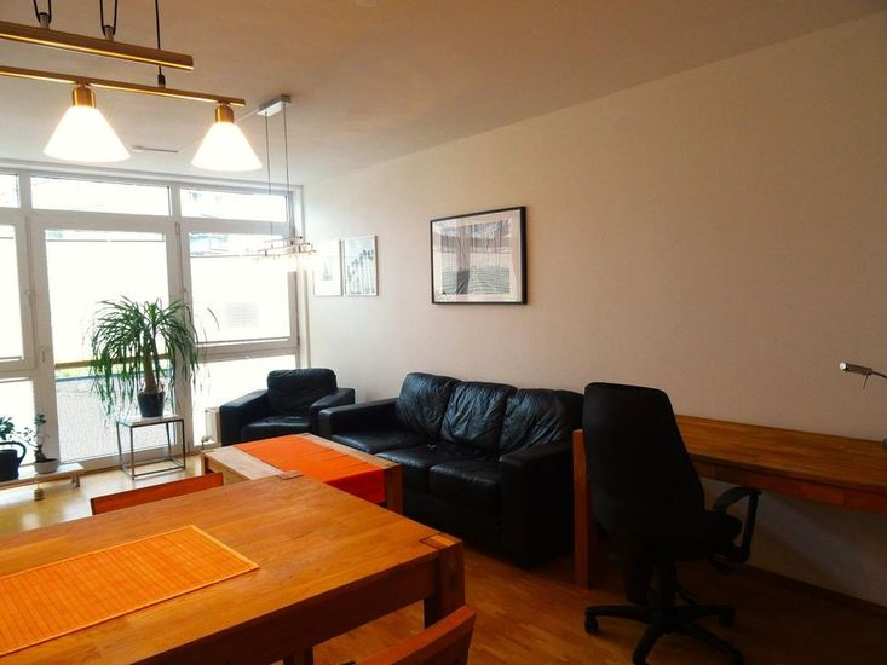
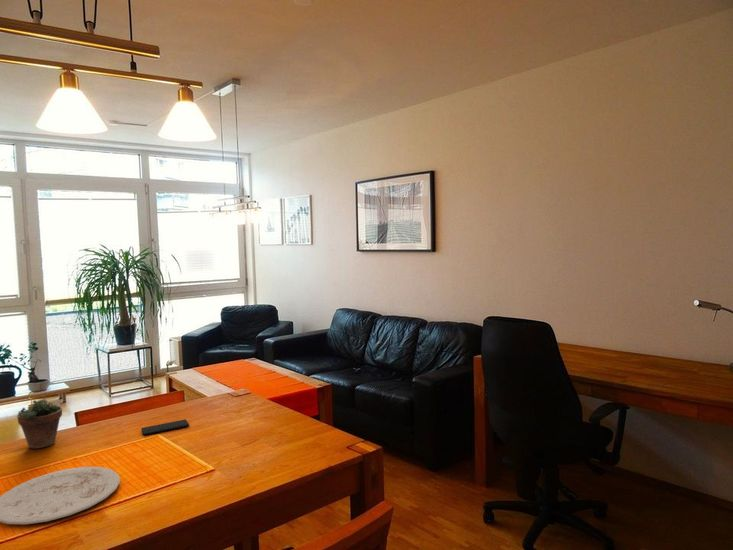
+ smartphone [141,418,190,436]
+ succulent plant [16,383,63,449]
+ plate [0,466,121,525]
